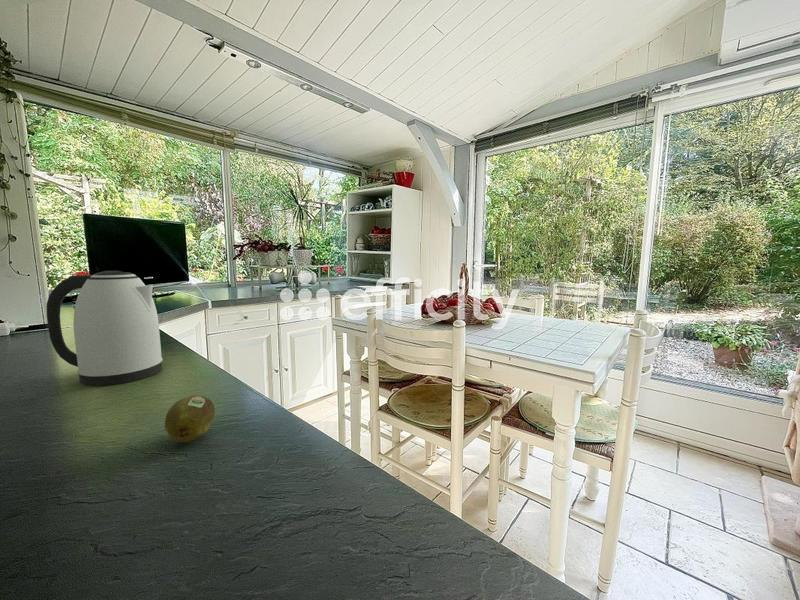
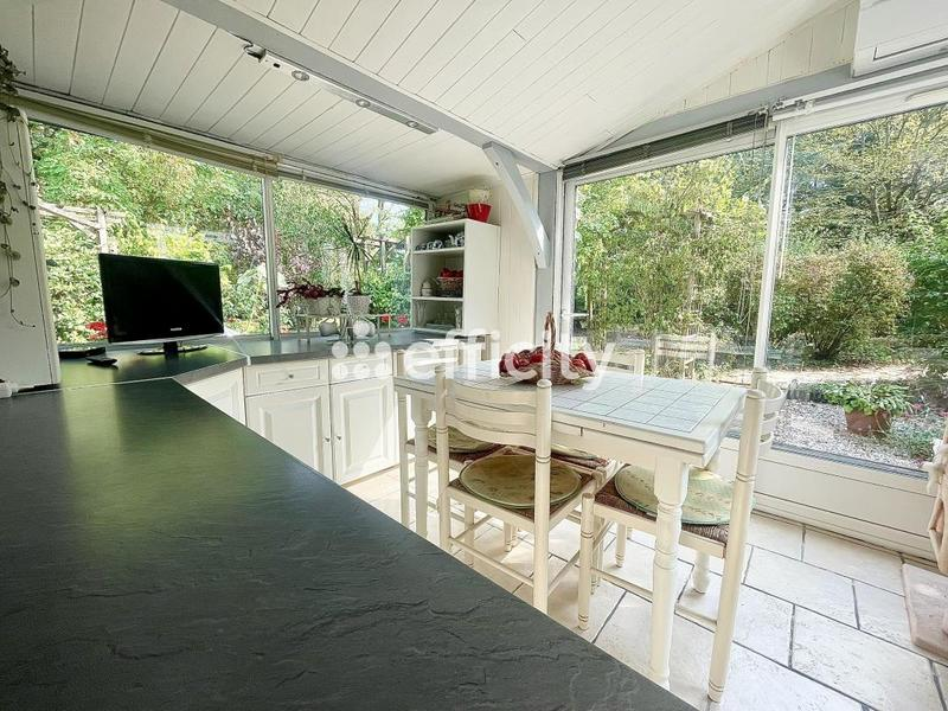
- fruit [164,394,216,443]
- kettle [45,270,164,387]
